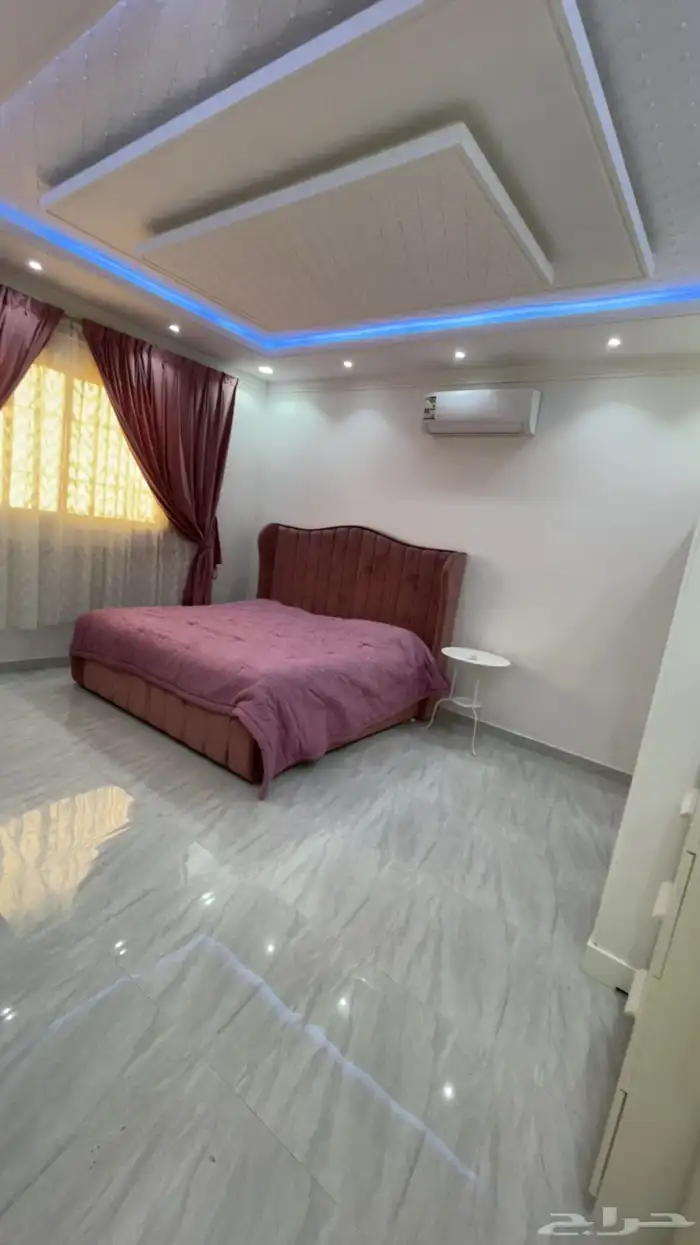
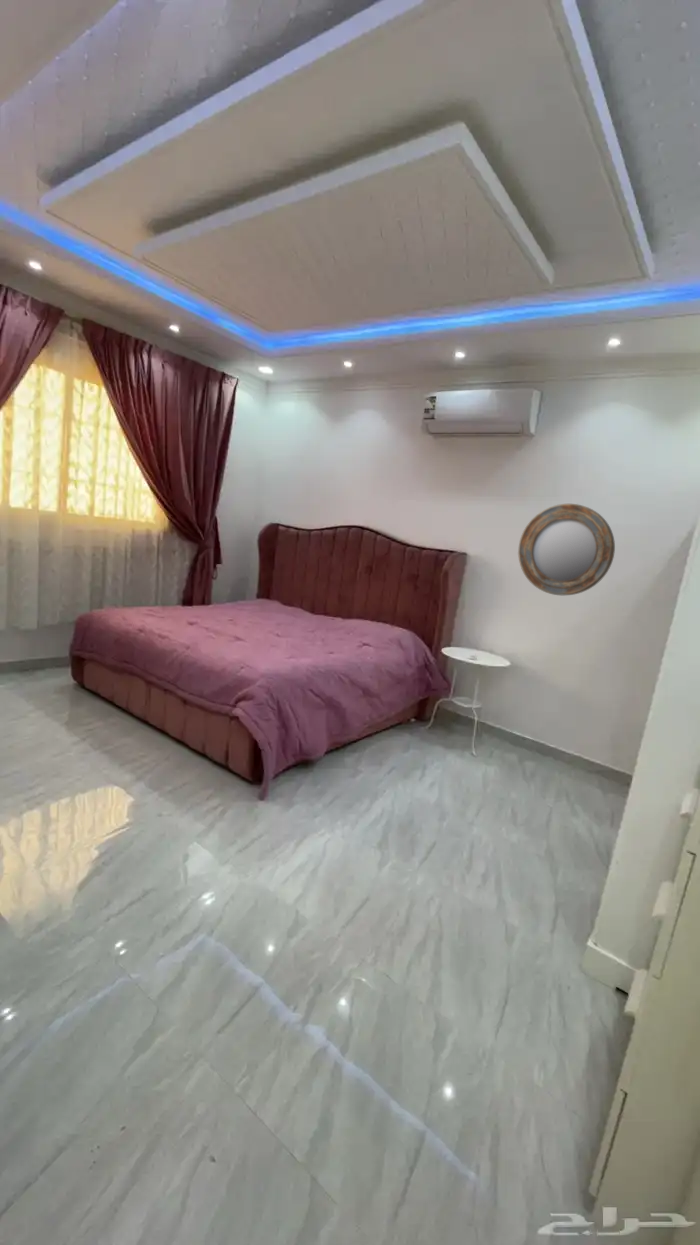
+ home mirror [517,503,616,596]
